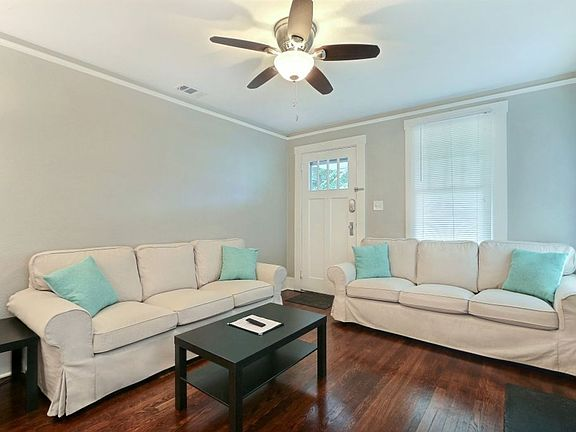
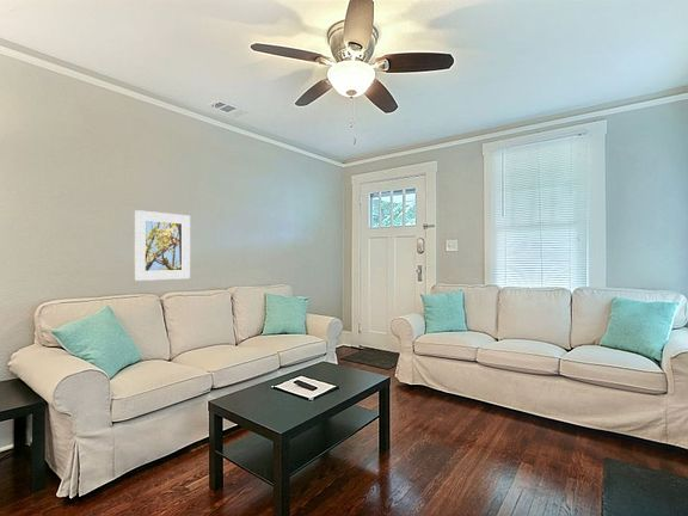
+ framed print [134,209,191,282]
